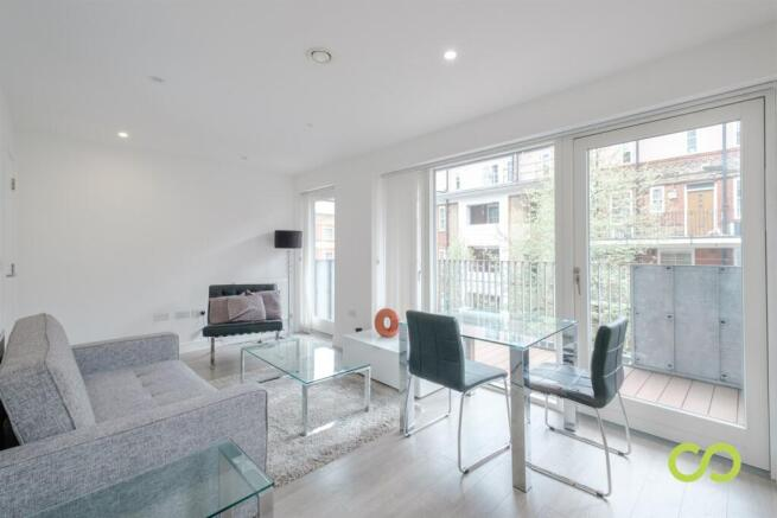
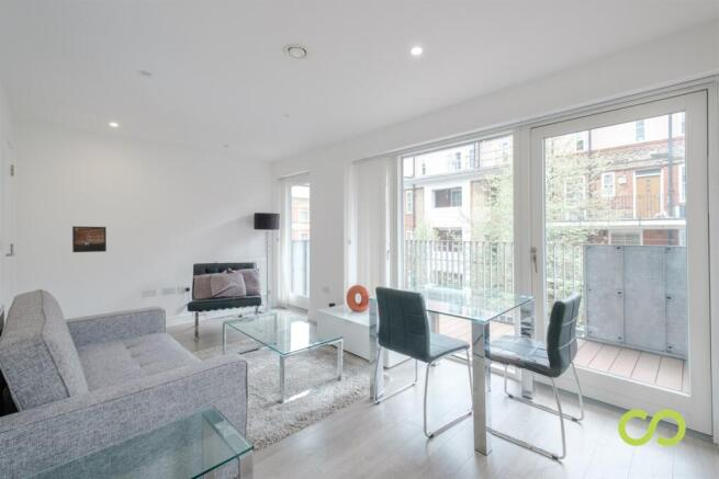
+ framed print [71,225,108,253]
